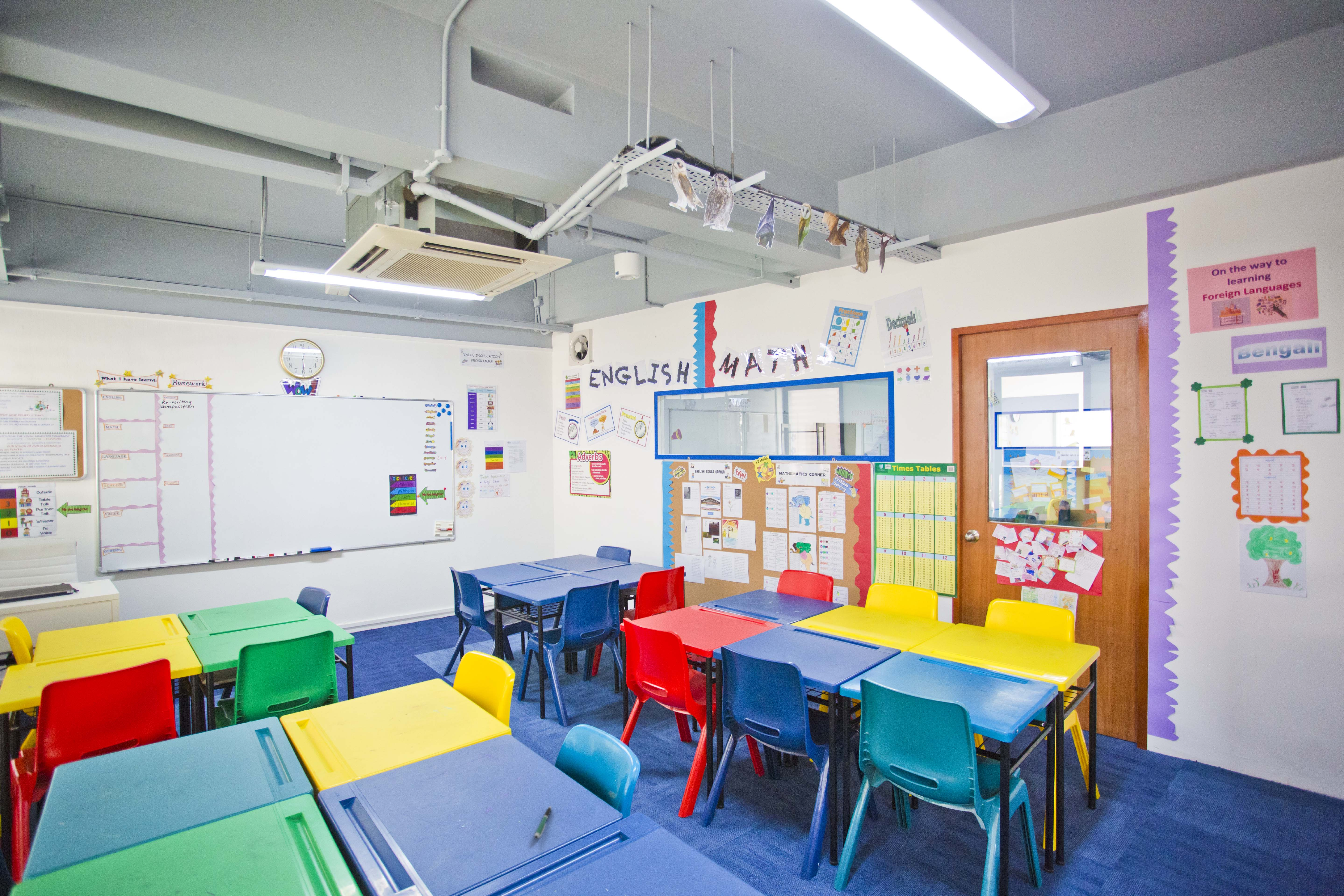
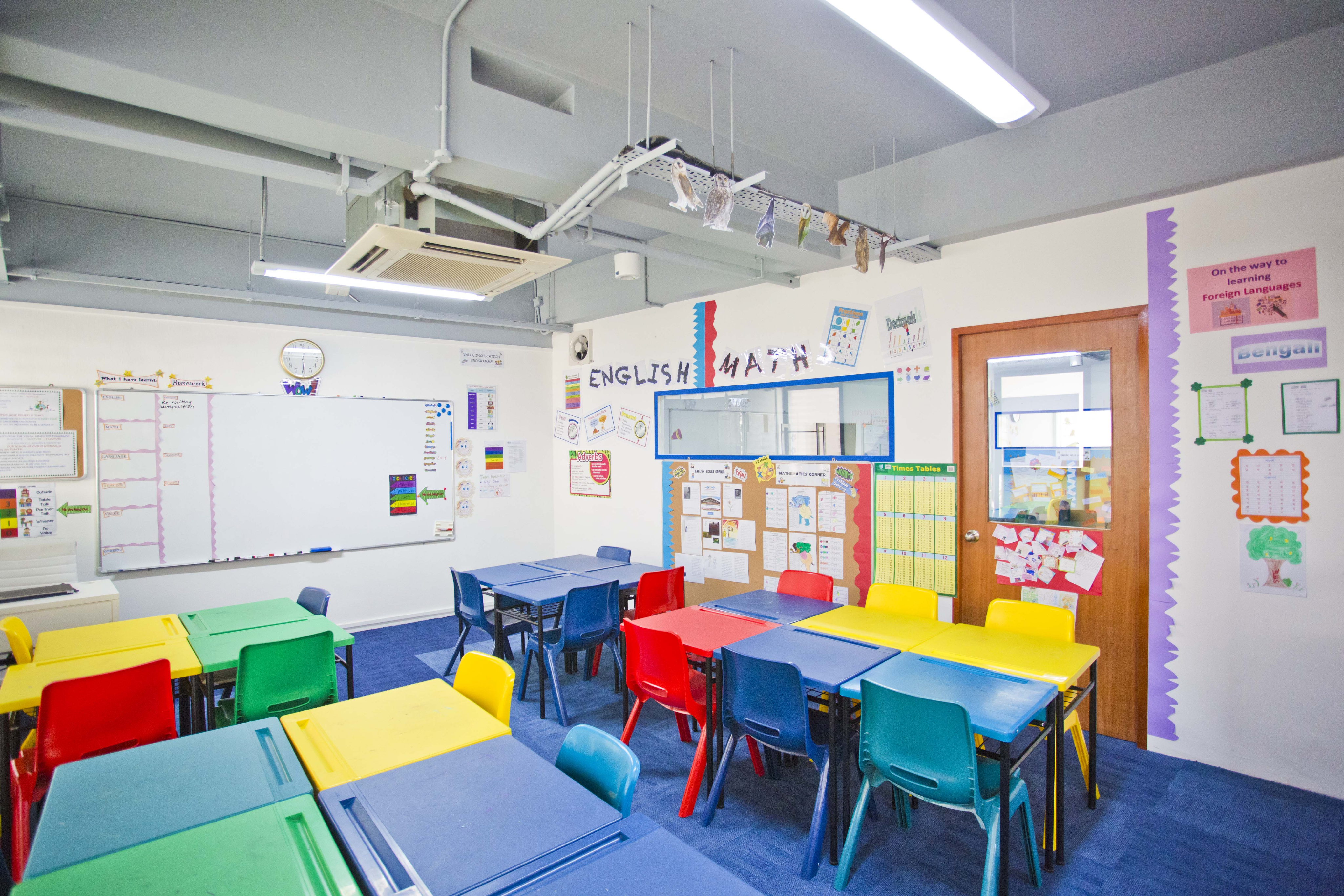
- pen [534,806,552,840]
